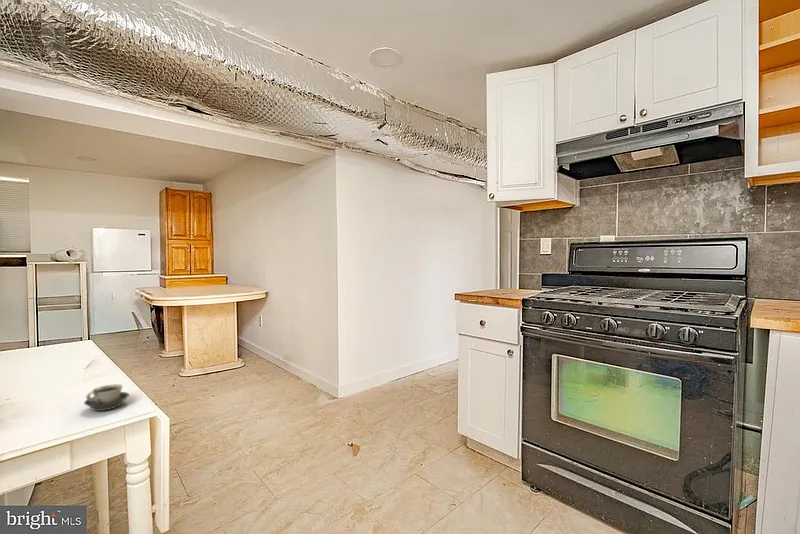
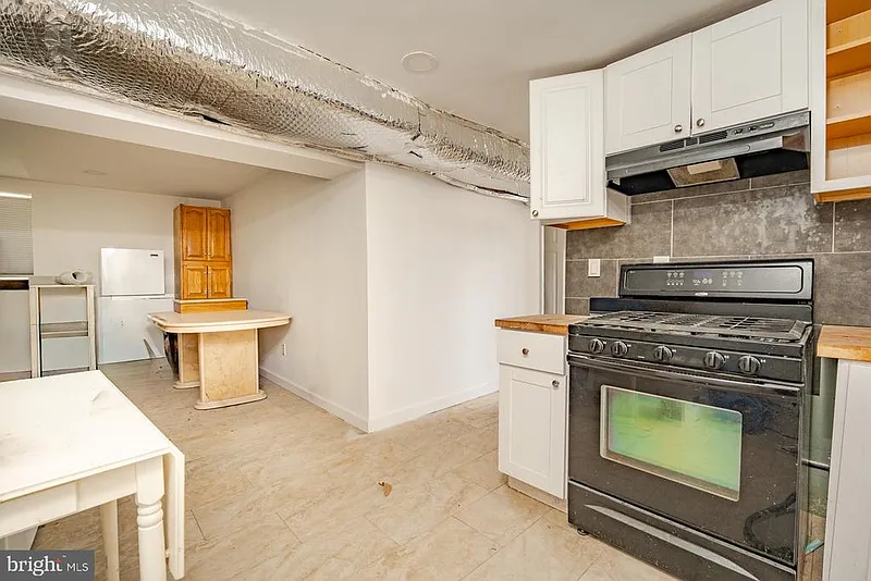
- cup [83,383,130,412]
